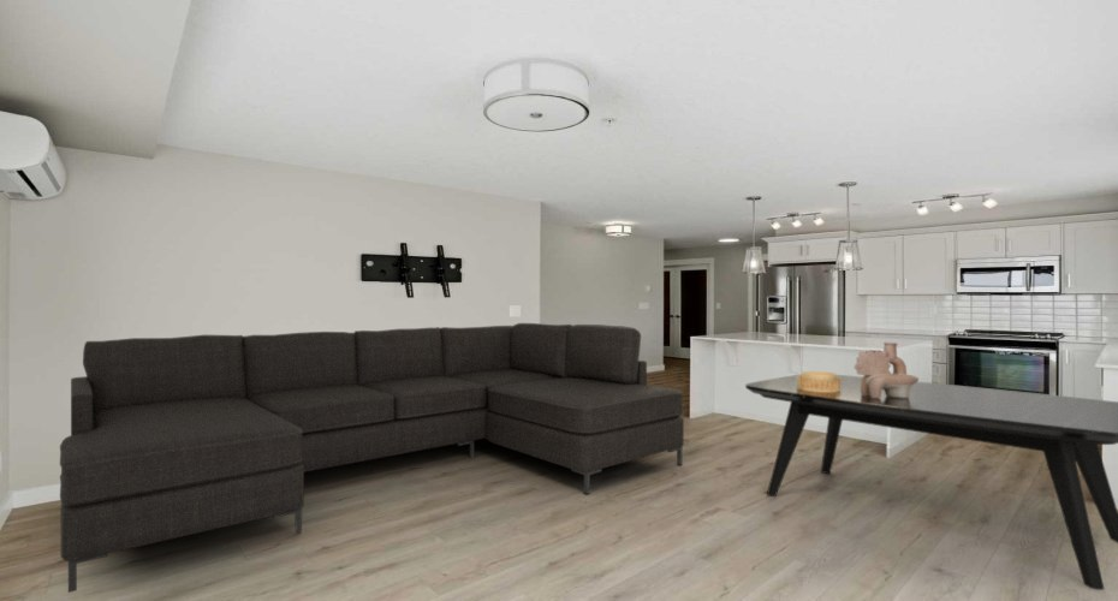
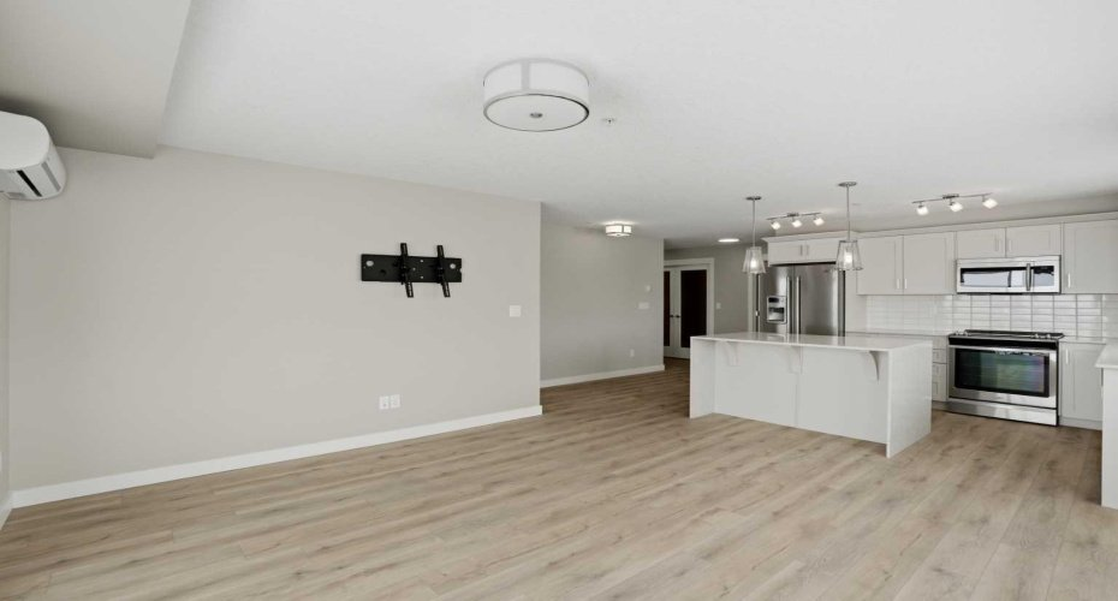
- architectural model [797,370,840,392]
- sofa [59,322,685,594]
- dining table [744,374,1118,591]
- decorative vase [854,341,920,399]
